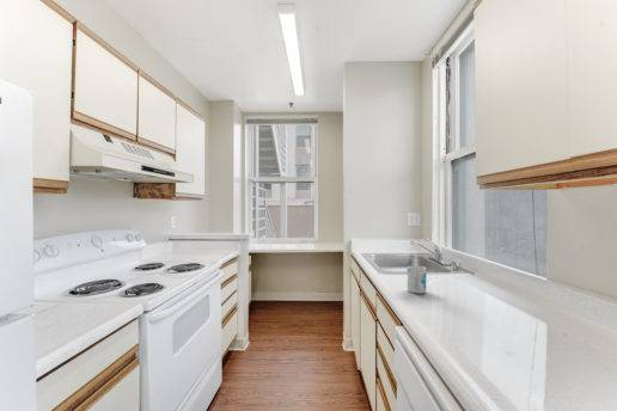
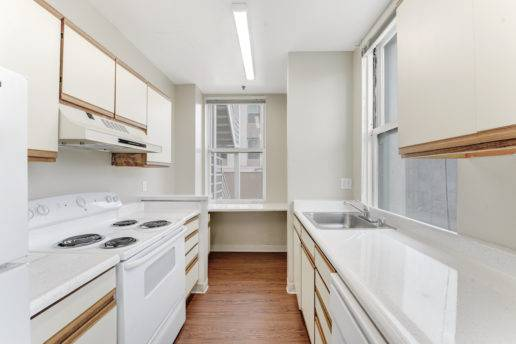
- mug [407,265,428,294]
